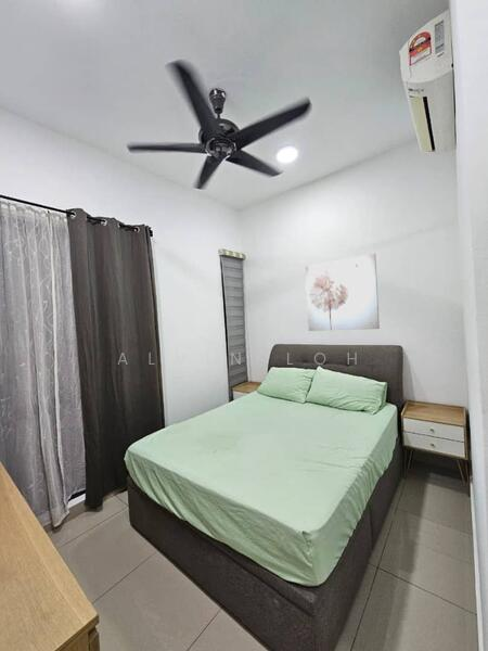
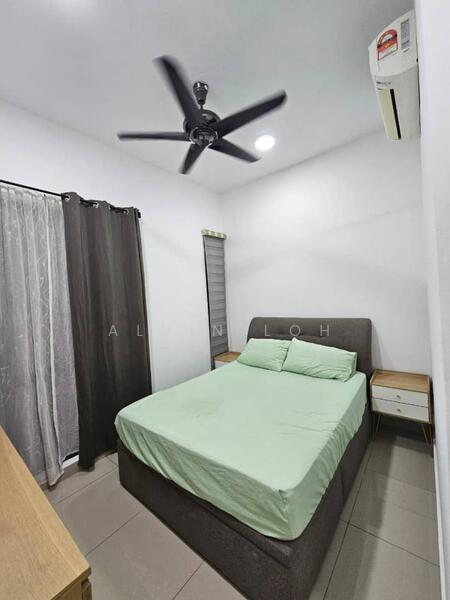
- wall art [305,253,381,332]
